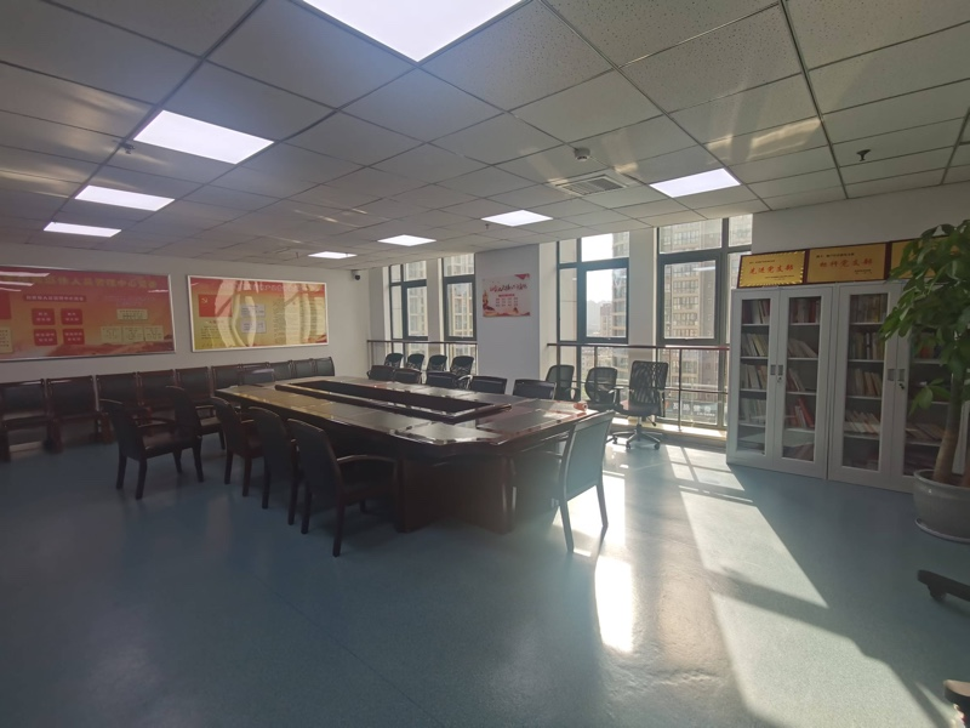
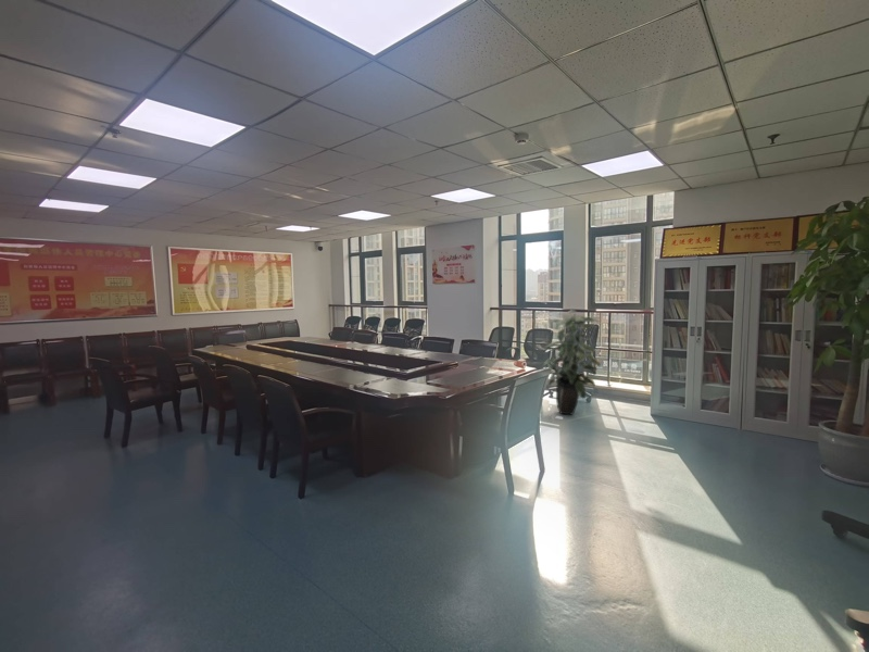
+ indoor plant [542,309,602,416]
